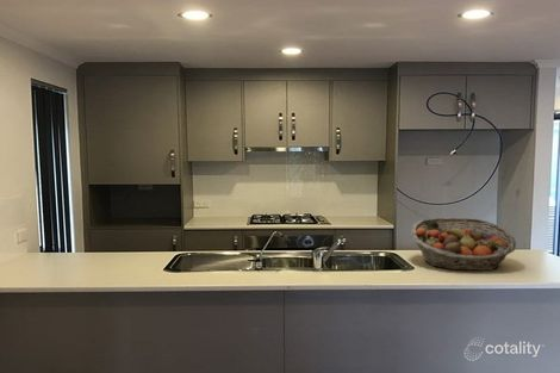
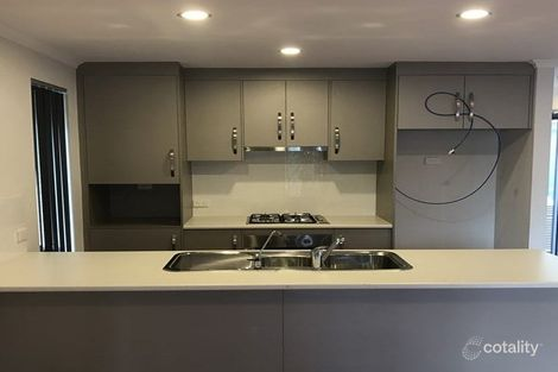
- fruit basket [410,217,517,272]
